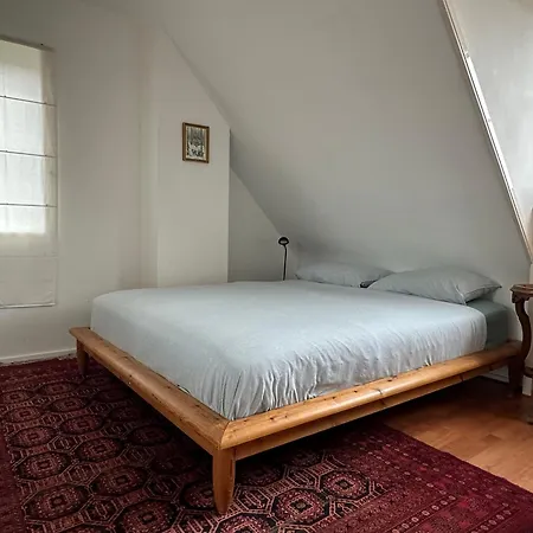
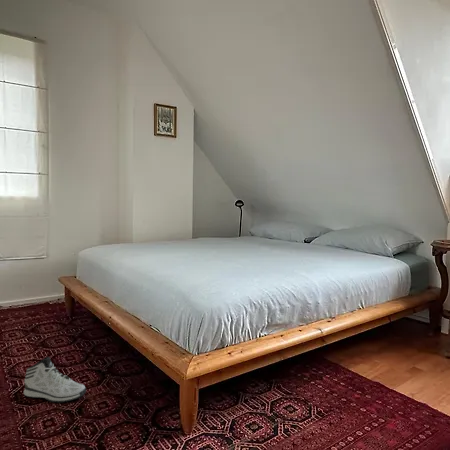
+ sneaker [23,356,87,403]
